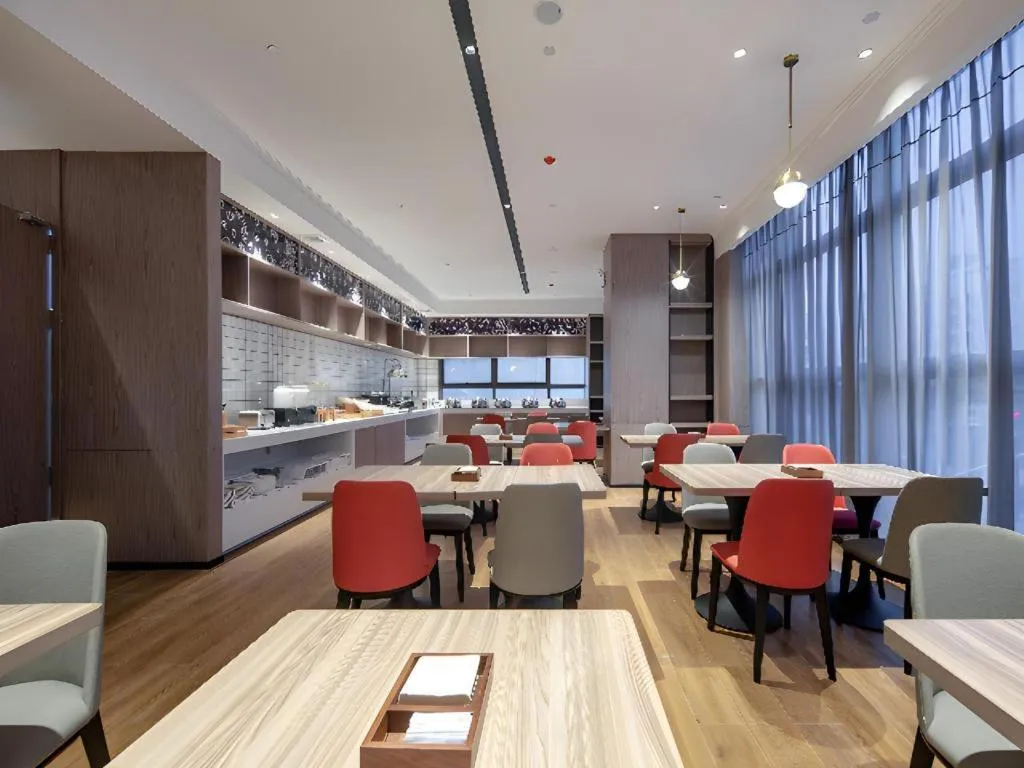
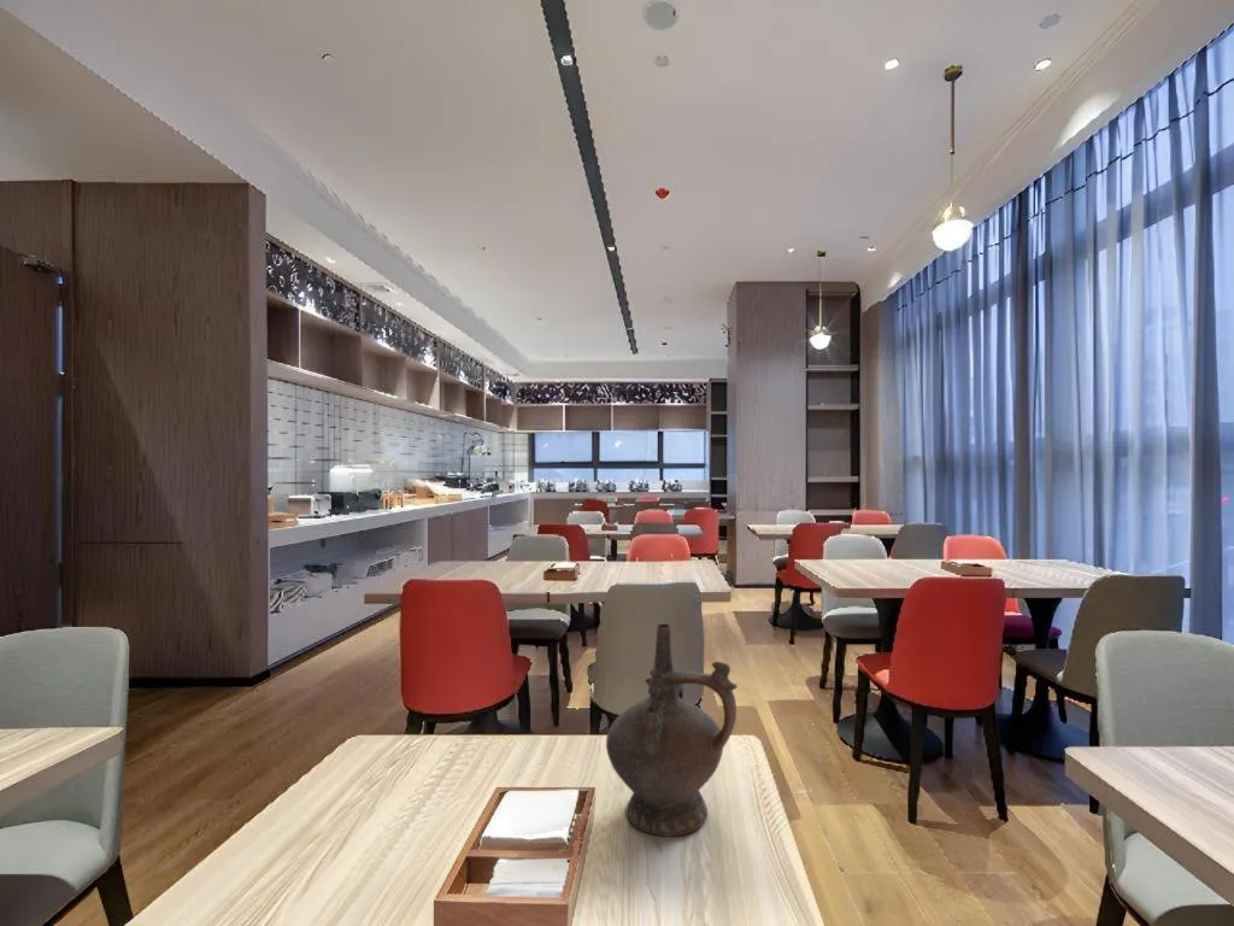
+ ceremonial vessel [605,622,739,838]
